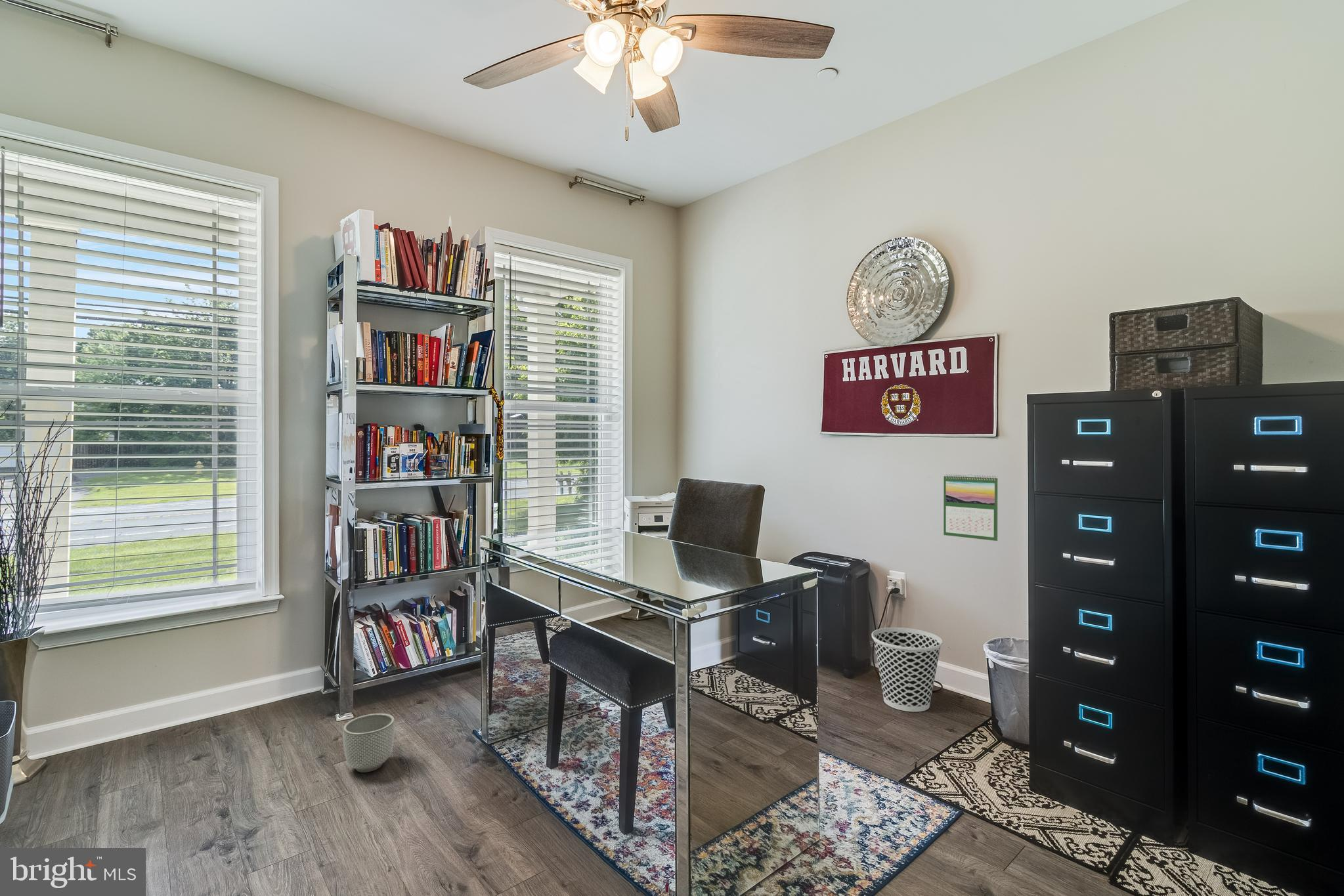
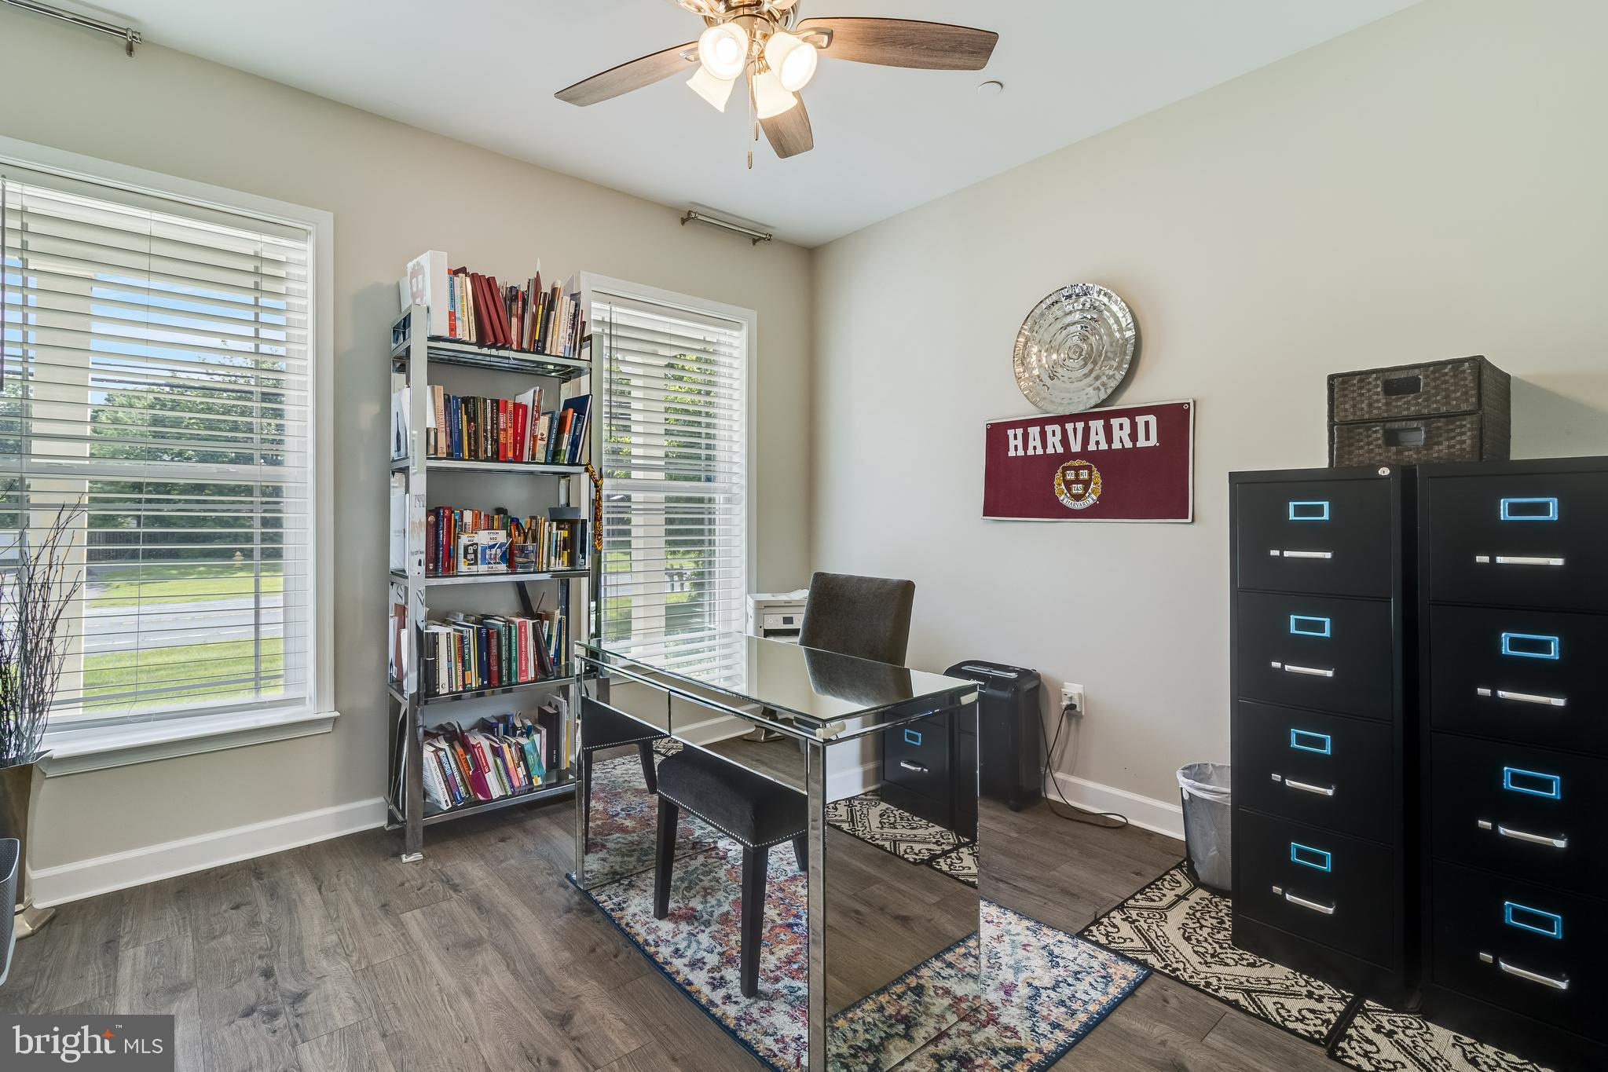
- planter [342,713,395,773]
- calendar [943,473,999,542]
- wastebasket [871,627,943,712]
